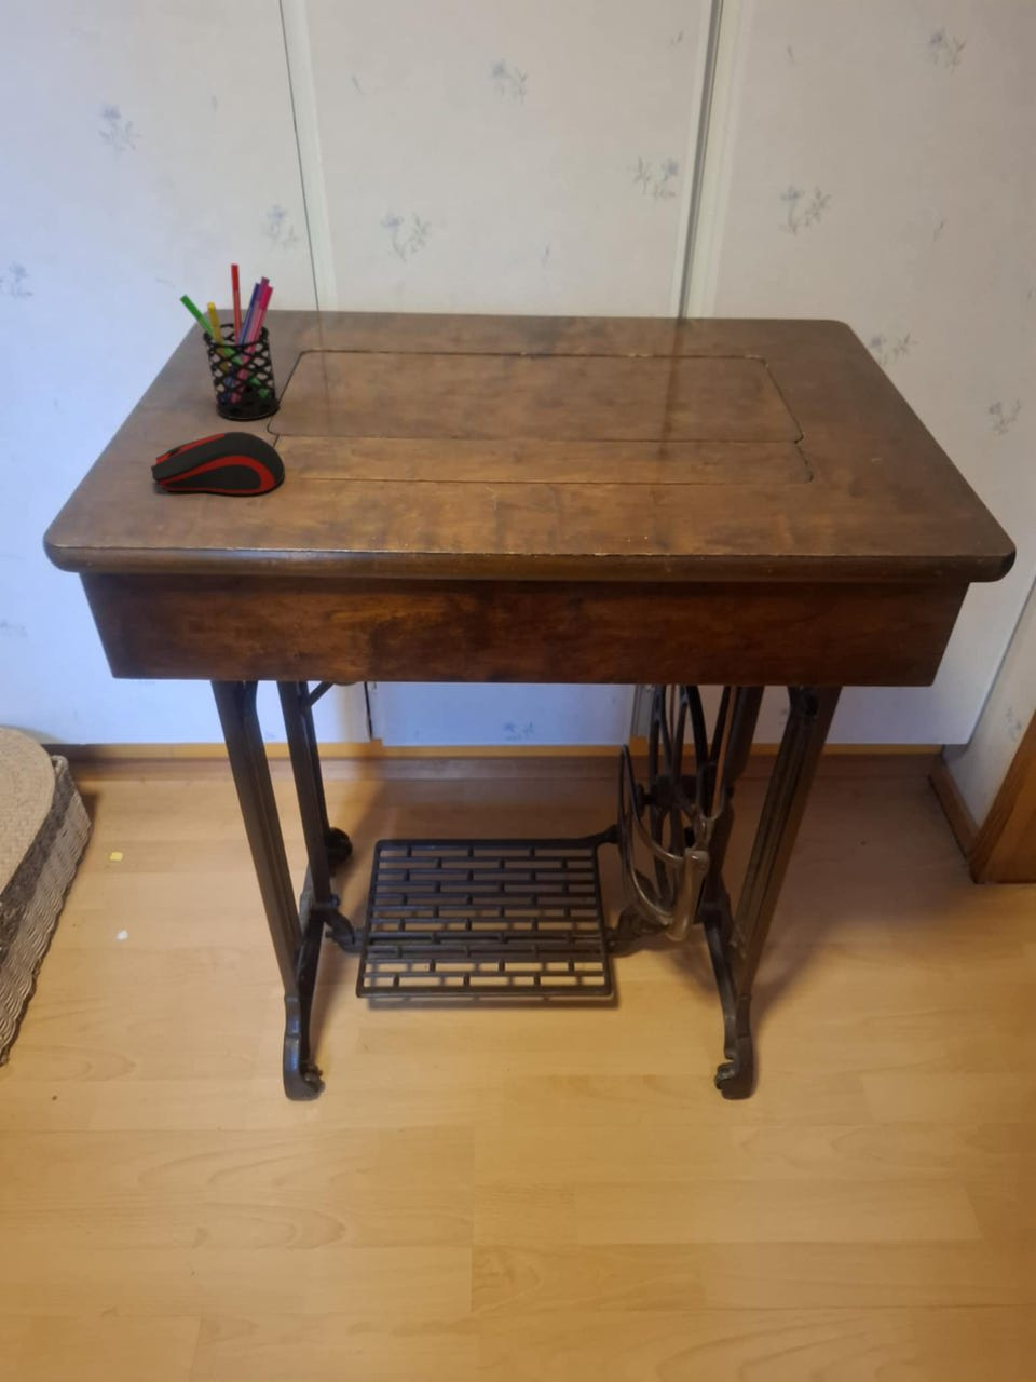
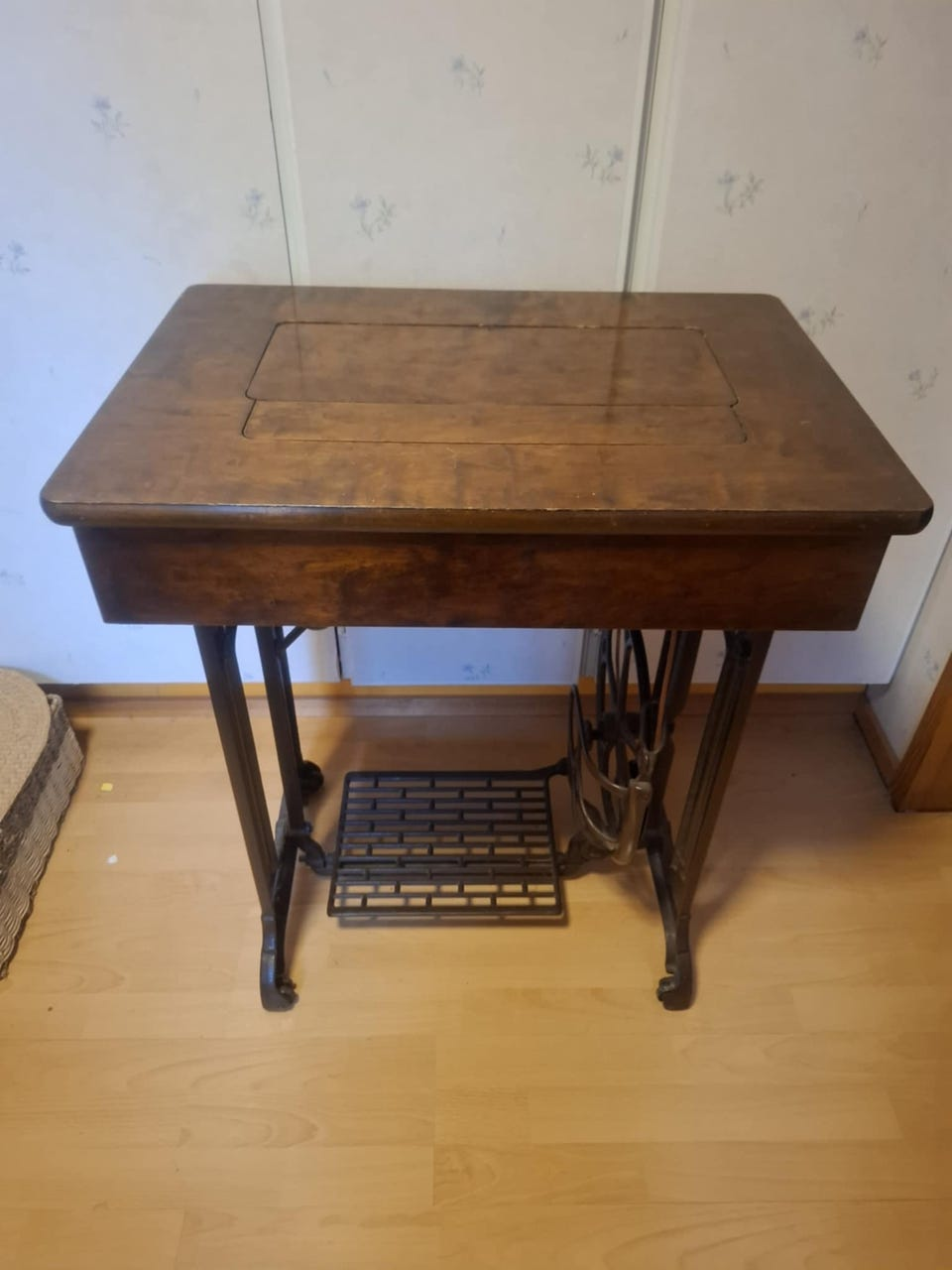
- computer mouse [150,431,286,495]
- pen holder [178,262,281,421]
